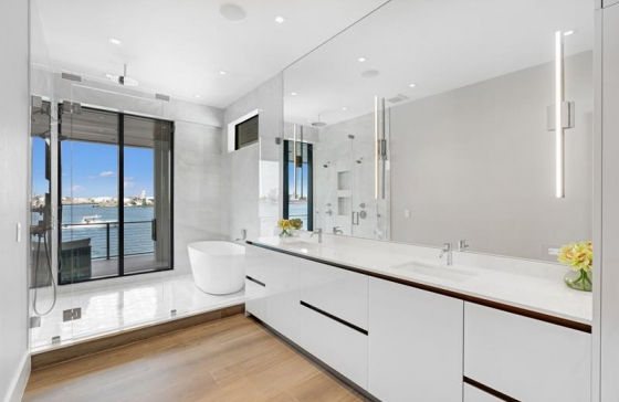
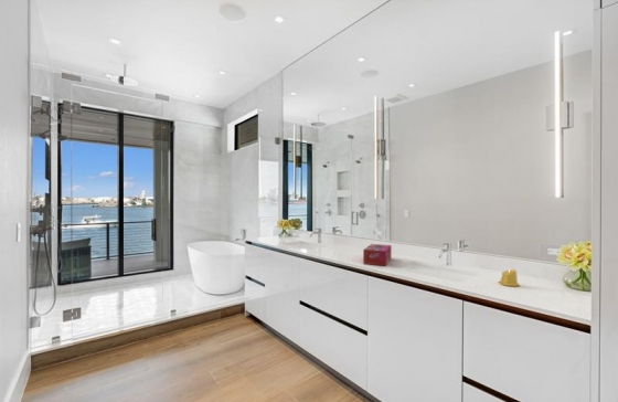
+ tissue box [362,243,393,267]
+ candle [499,268,521,288]
